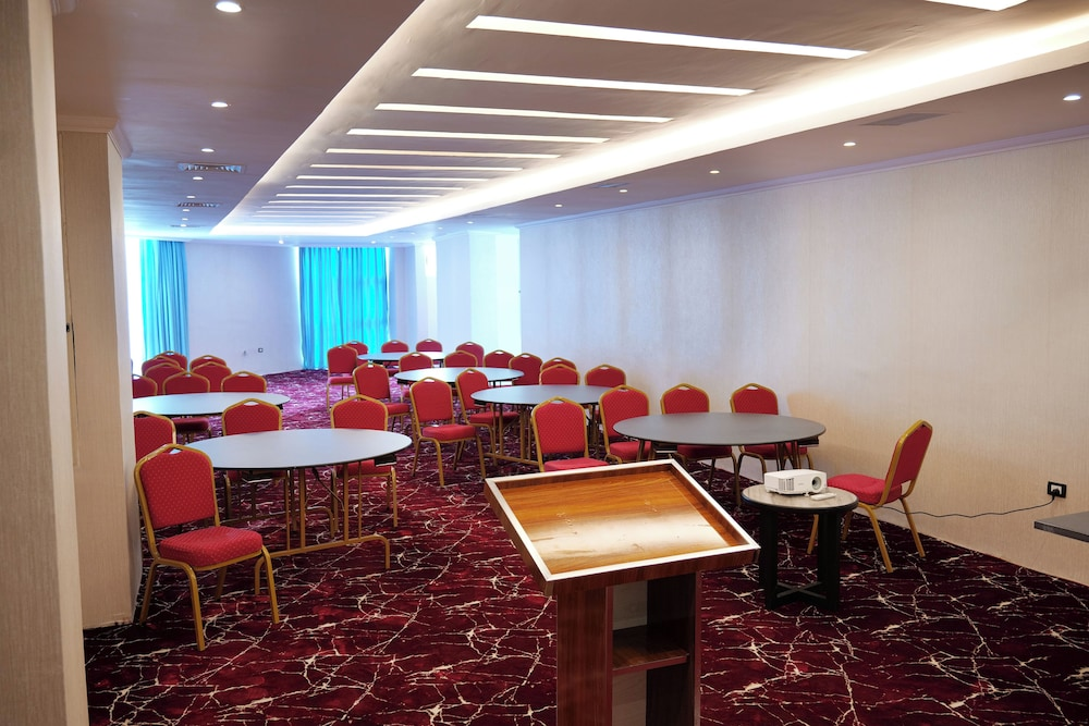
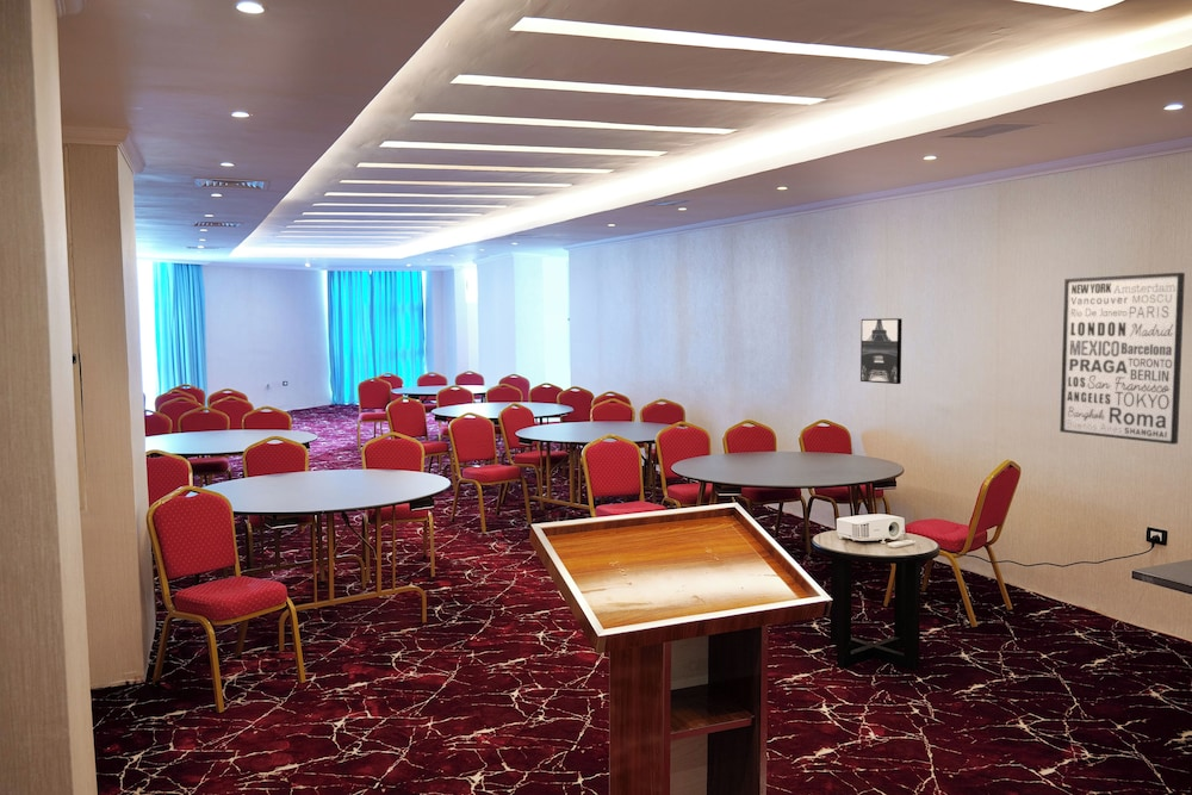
+ wall art [1058,272,1186,446]
+ wall art [859,317,904,385]
